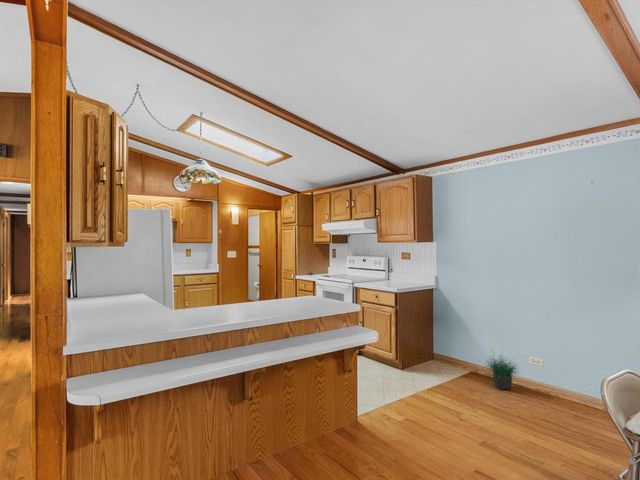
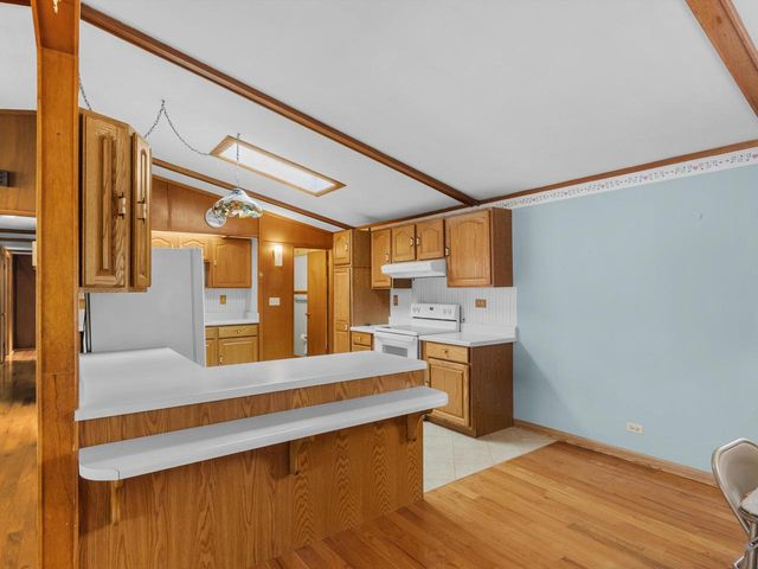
- potted plant [482,348,523,391]
